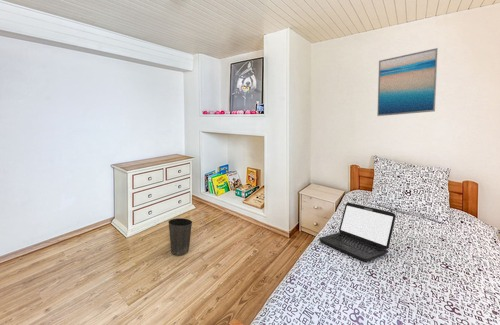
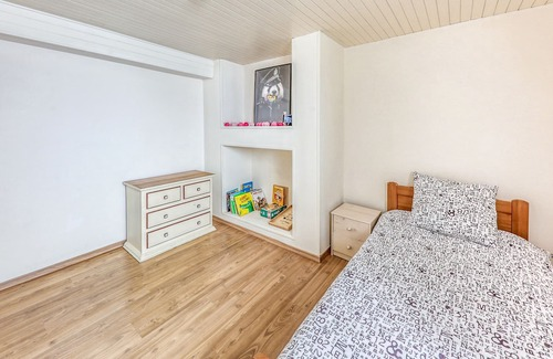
- wall art [376,47,439,117]
- waste basket [167,217,193,256]
- laptop [318,202,397,263]
